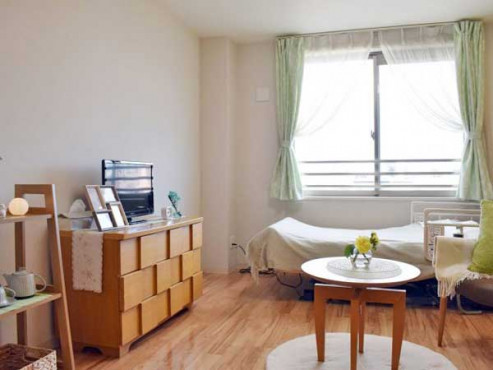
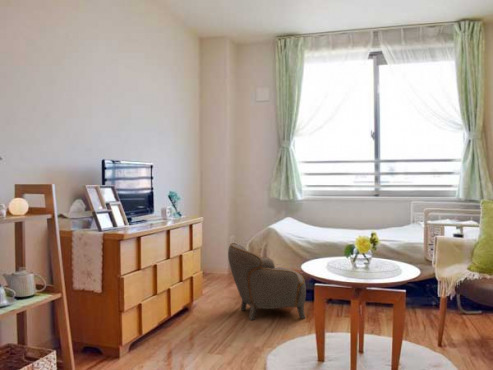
+ armchair [227,243,307,321]
